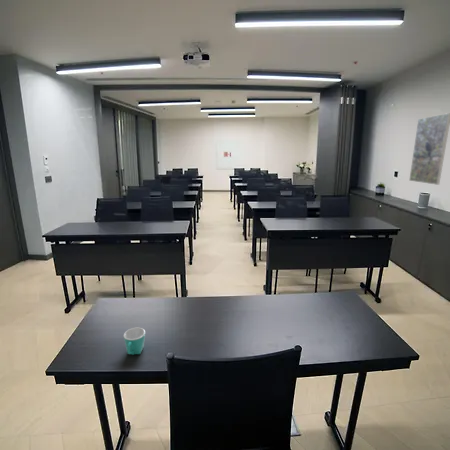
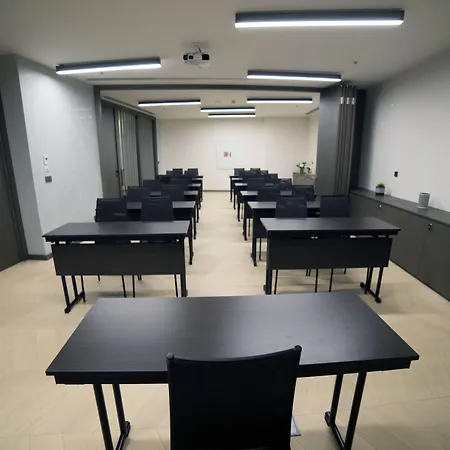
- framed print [408,112,450,186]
- mug [122,327,147,356]
